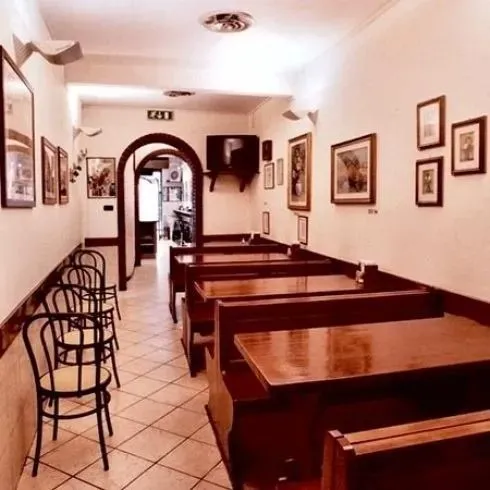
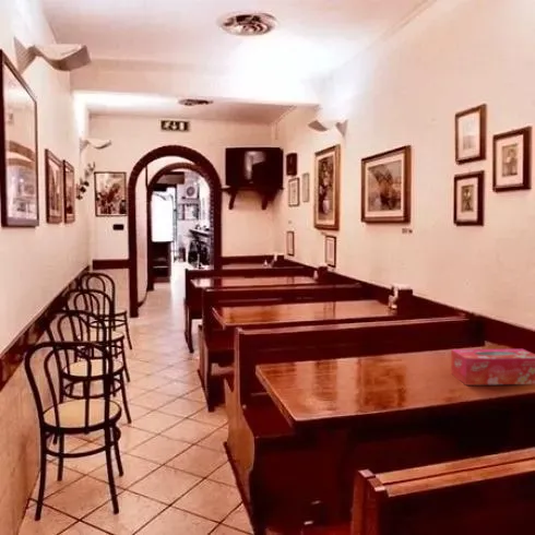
+ tissue box [450,348,535,387]
